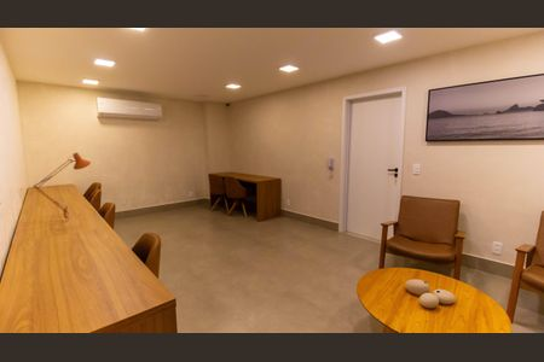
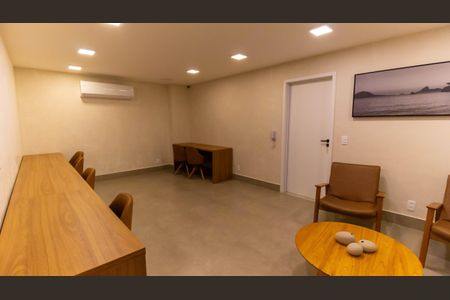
- desk lamp [31,152,92,220]
